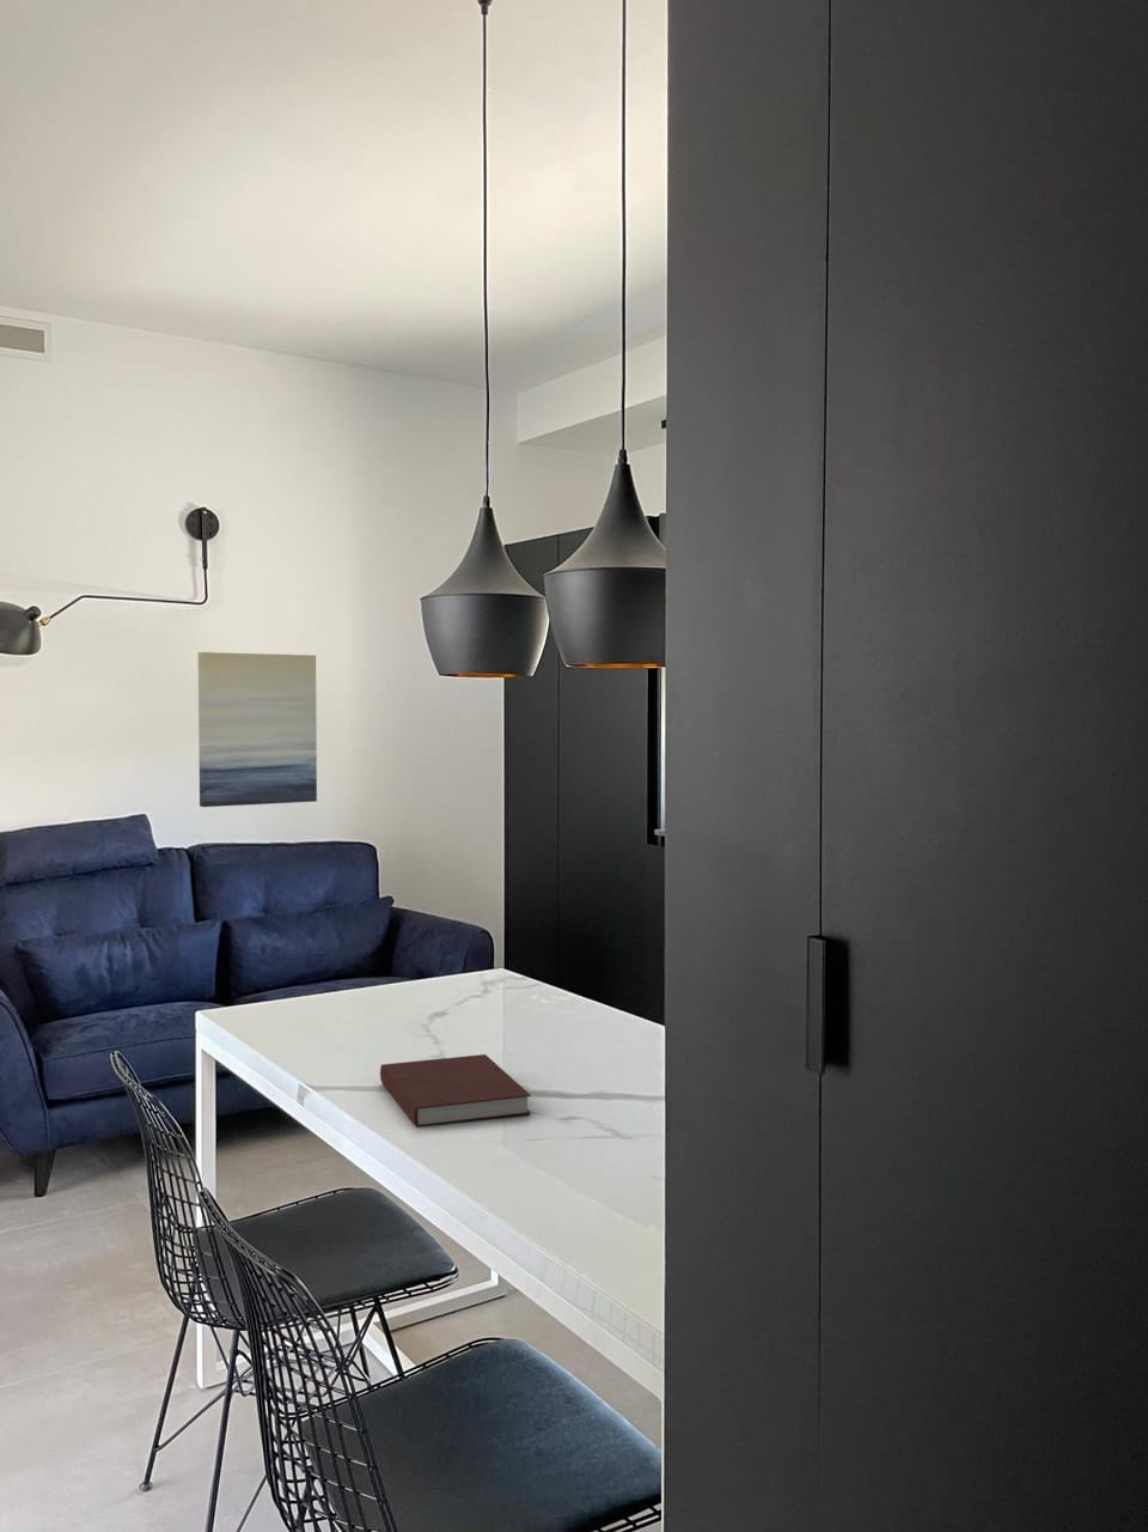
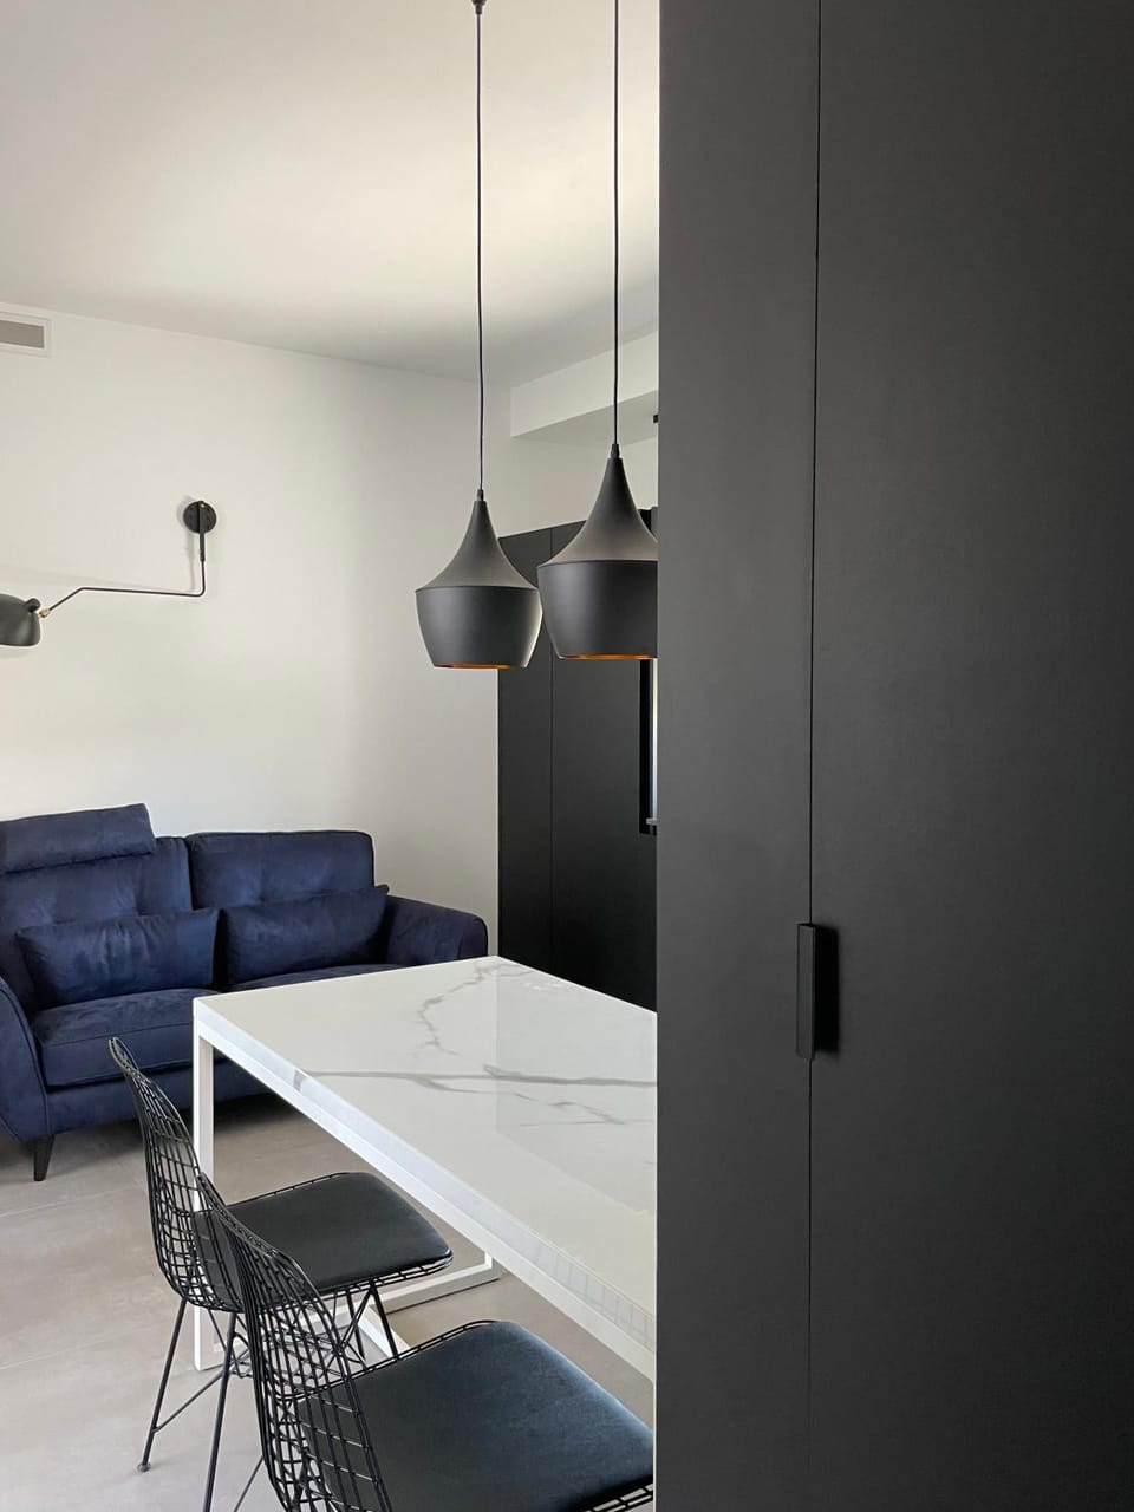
- wall art [198,651,318,808]
- notebook [379,1053,532,1129]
